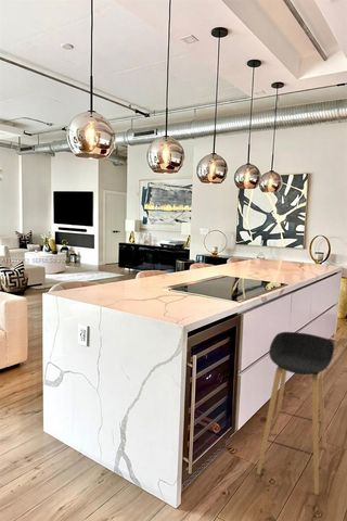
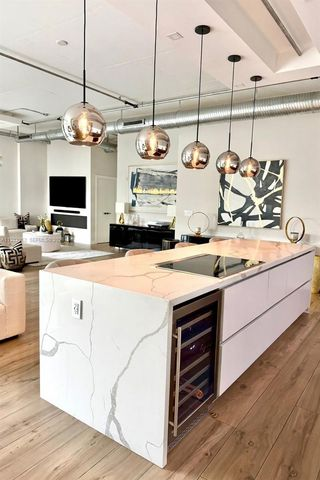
- stool [256,331,335,496]
